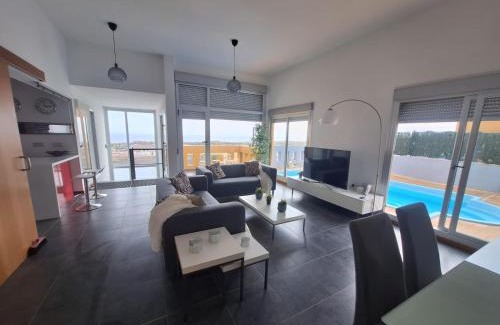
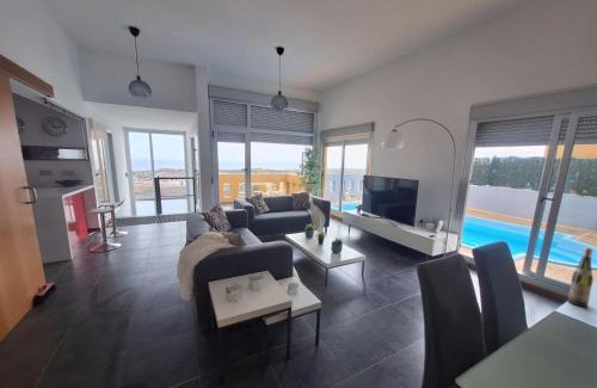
+ wine bottle [566,246,595,308]
